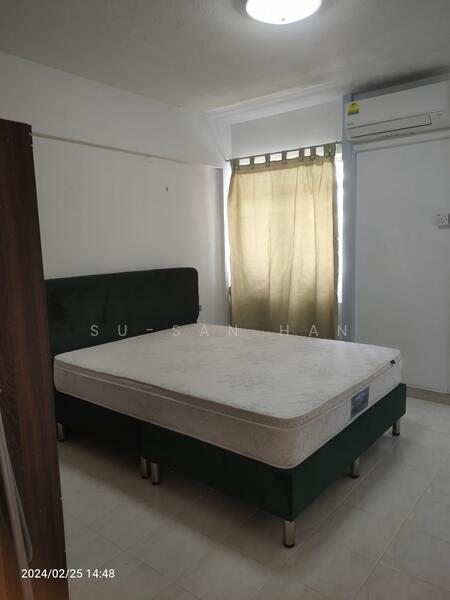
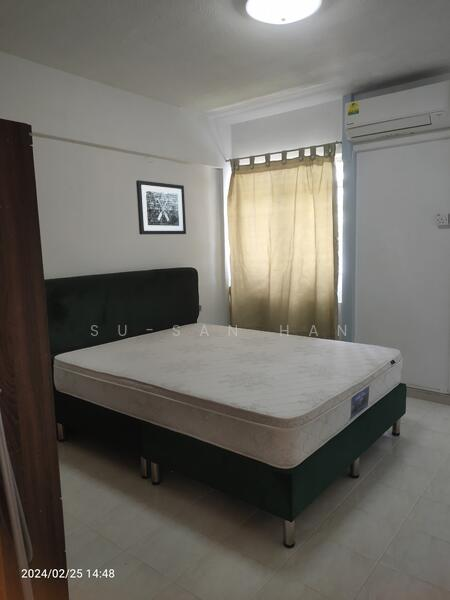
+ wall art [135,179,187,235]
